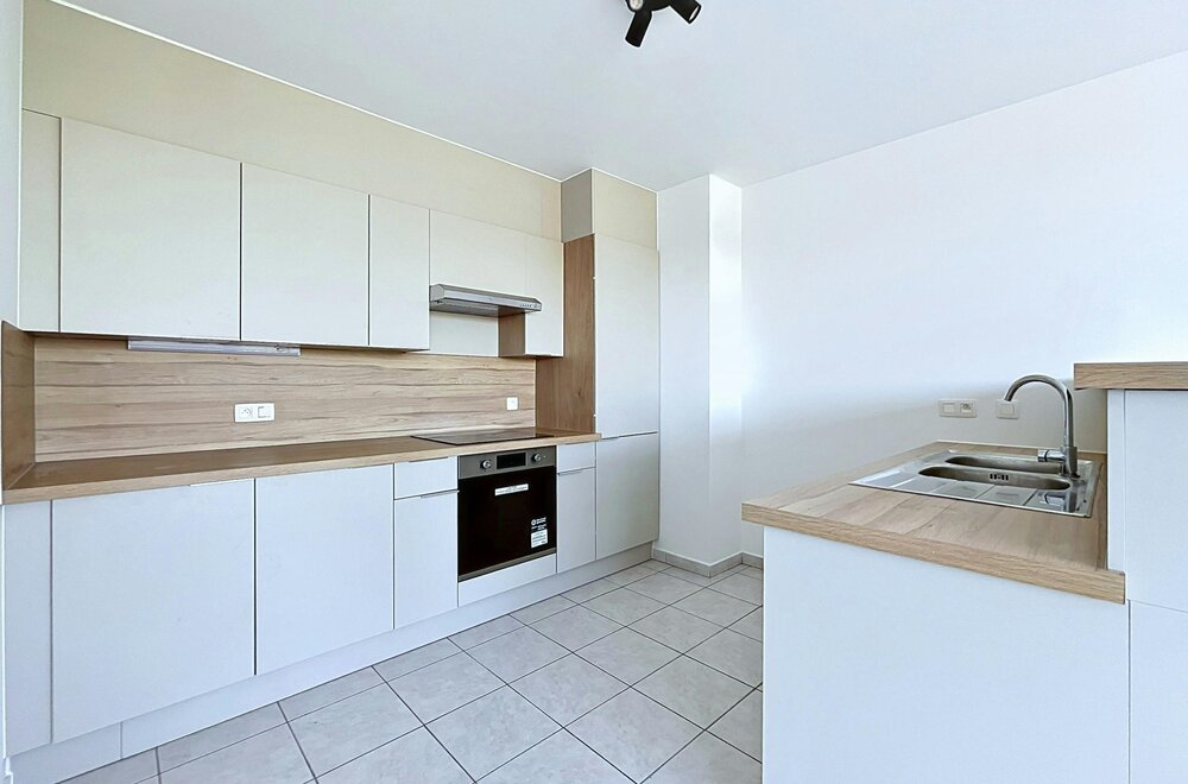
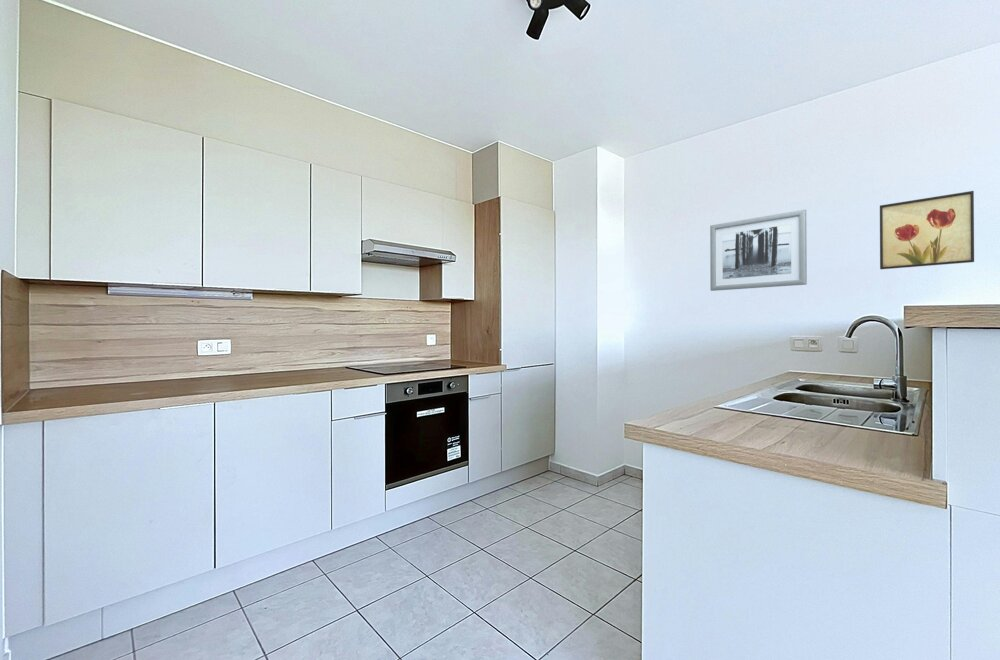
+ wall art [879,190,975,270]
+ wall art [709,209,808,292]
